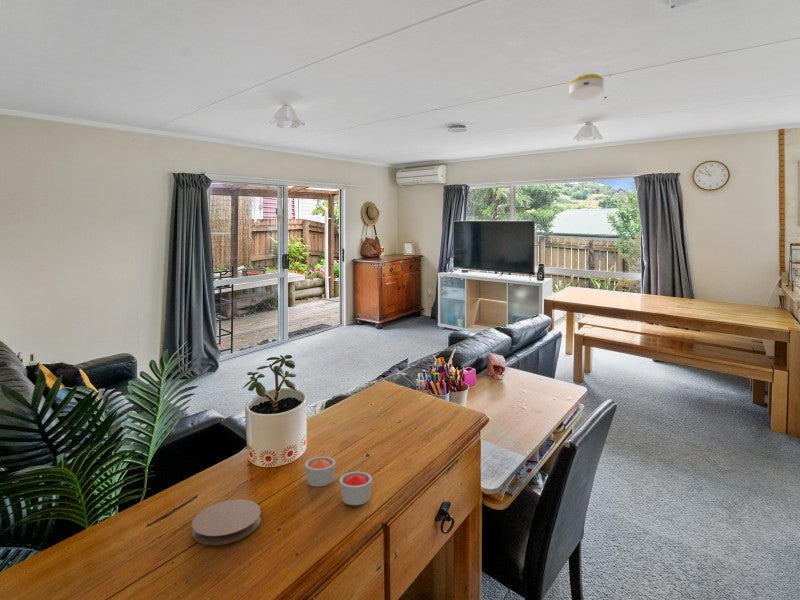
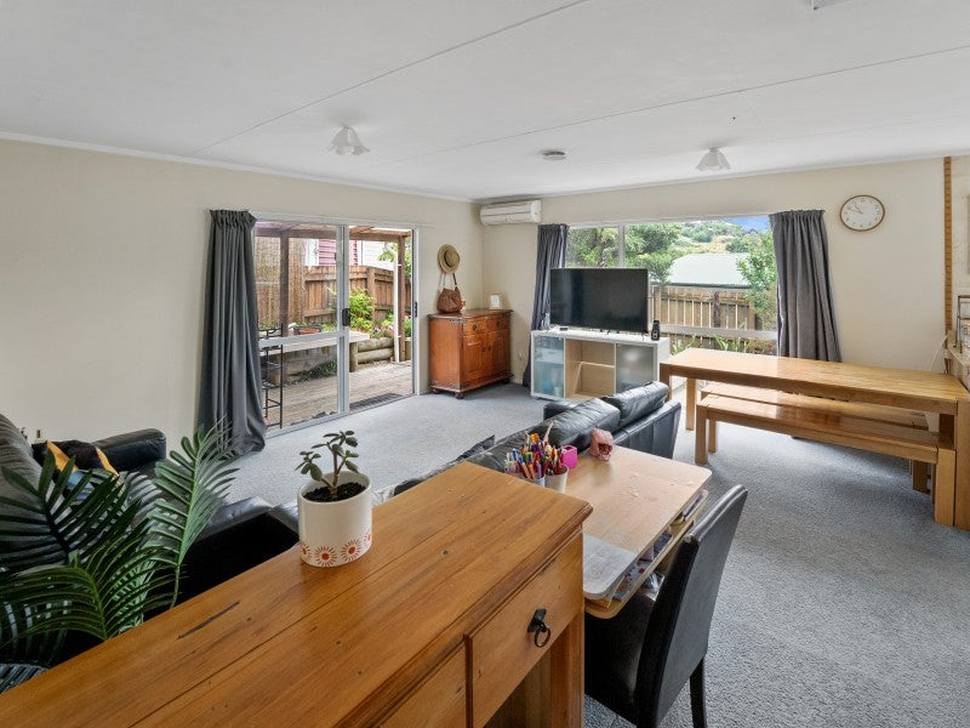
- coaster [191,498,262,546]
- candle [304,456,373,506]
- smoke detector [568,73,605,101]
